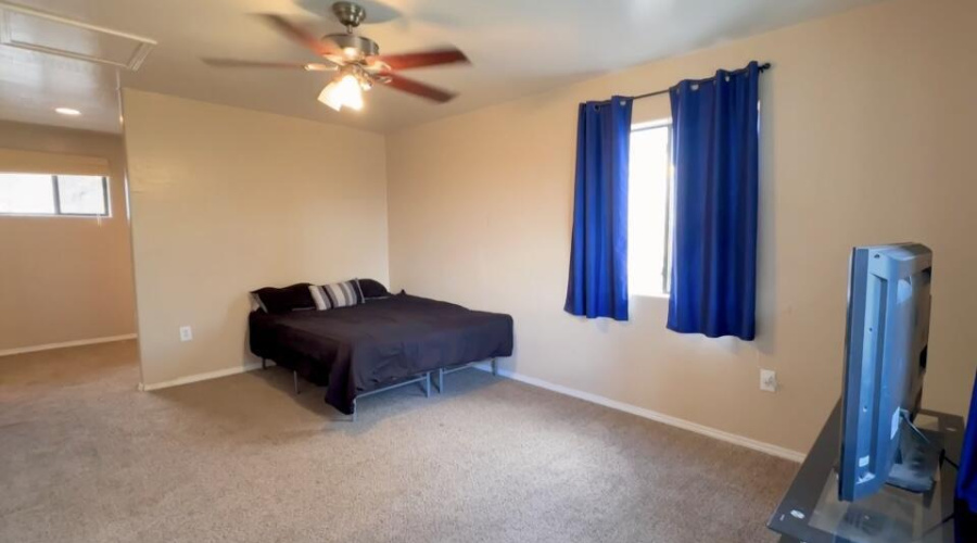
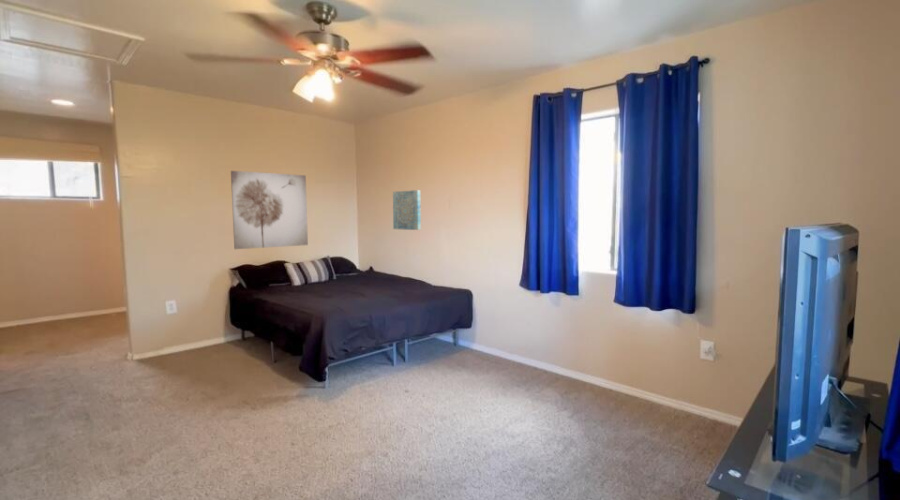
+ wall art [230,170,309,250]
+ wall art [392,189,422,231]
